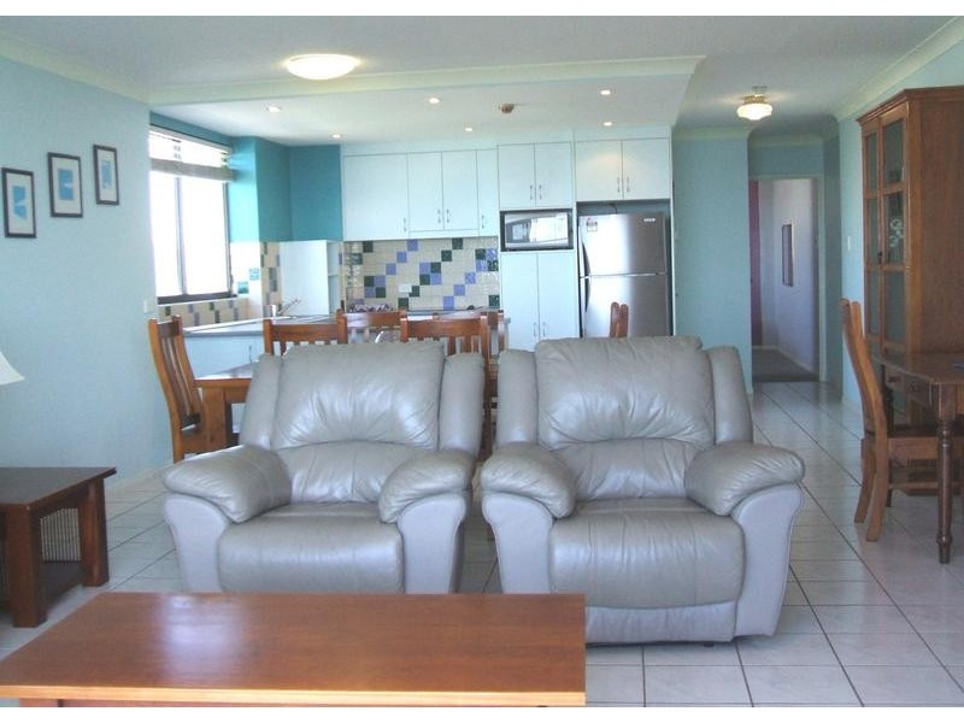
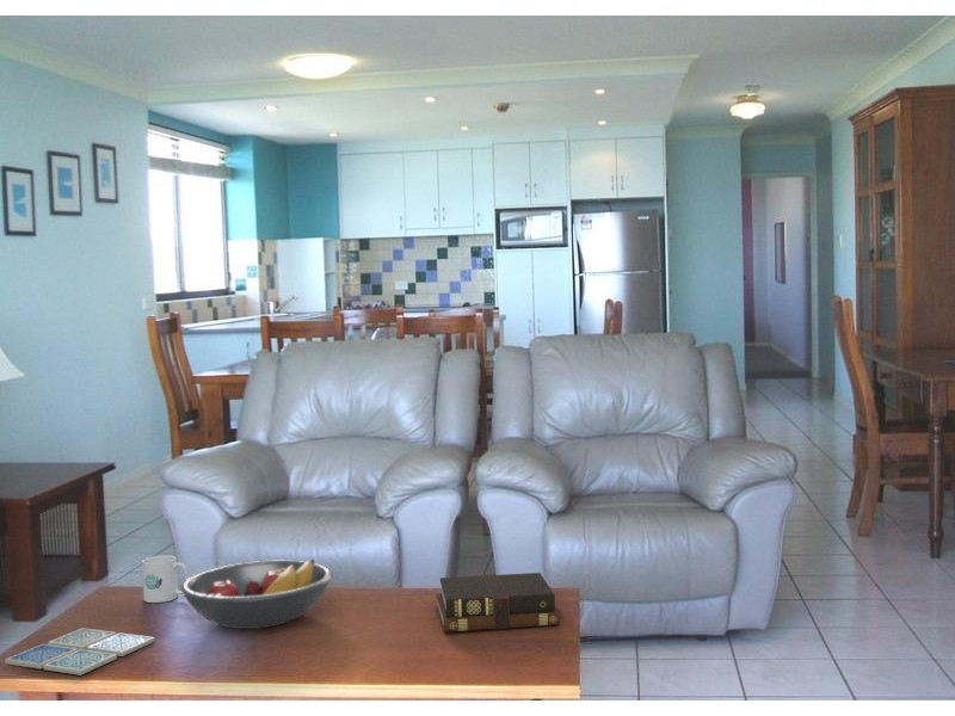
+ bible [435,572,561,634]
+ fruit bowl [179,558,334,630]
+ drink coaster [4,626,156,677]
+ mug [141,554,191,604]
